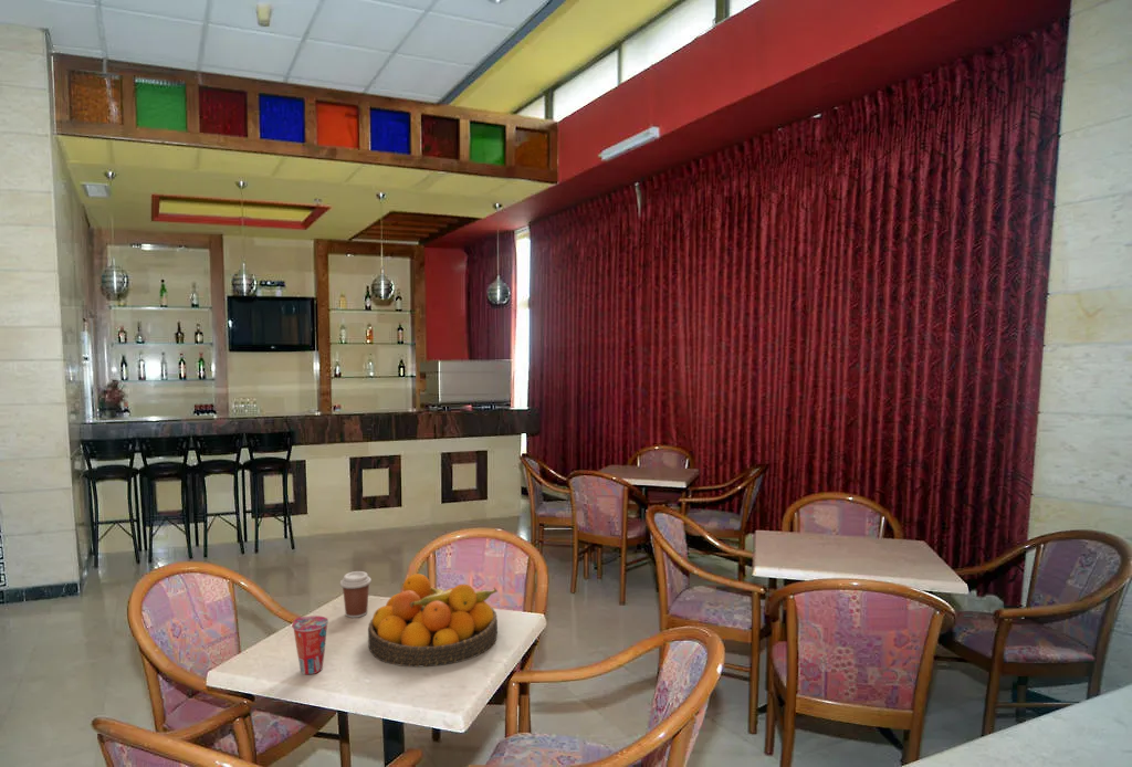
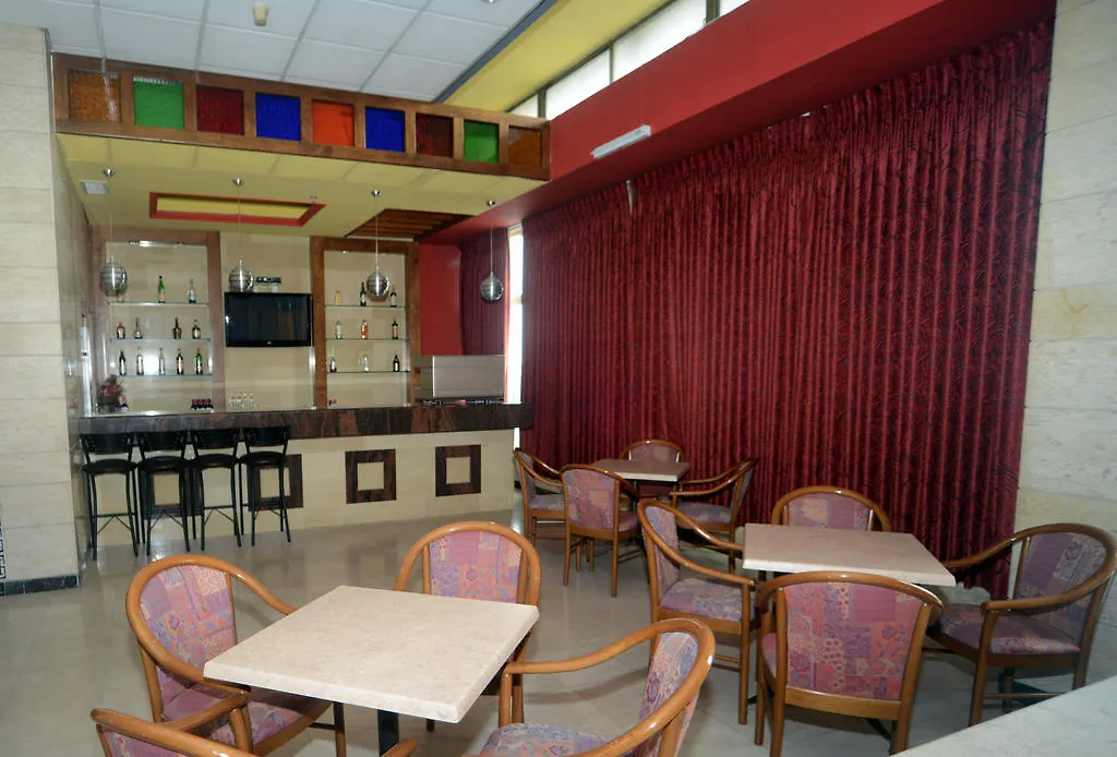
- cup [291,614,329,675]
- fruit bowl [367,572,499,668]
- coffee cup [339,570,373,619]
